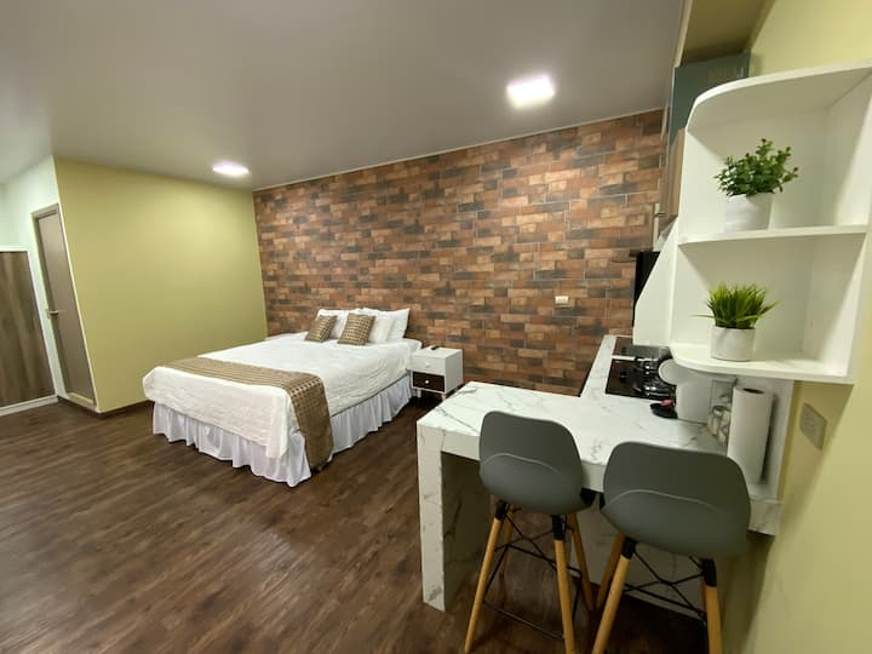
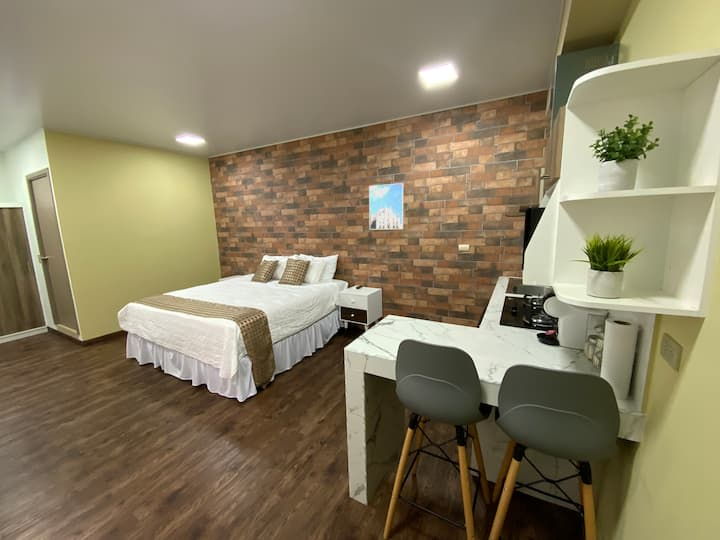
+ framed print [368,182,404,231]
